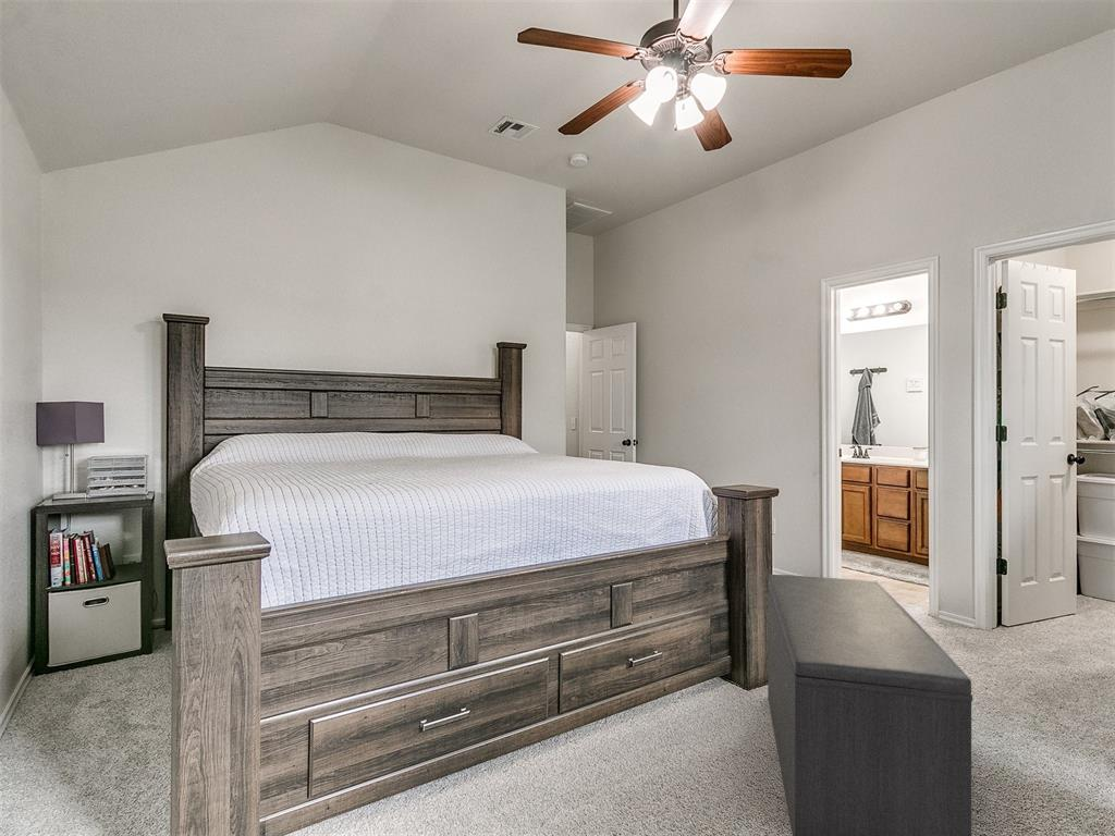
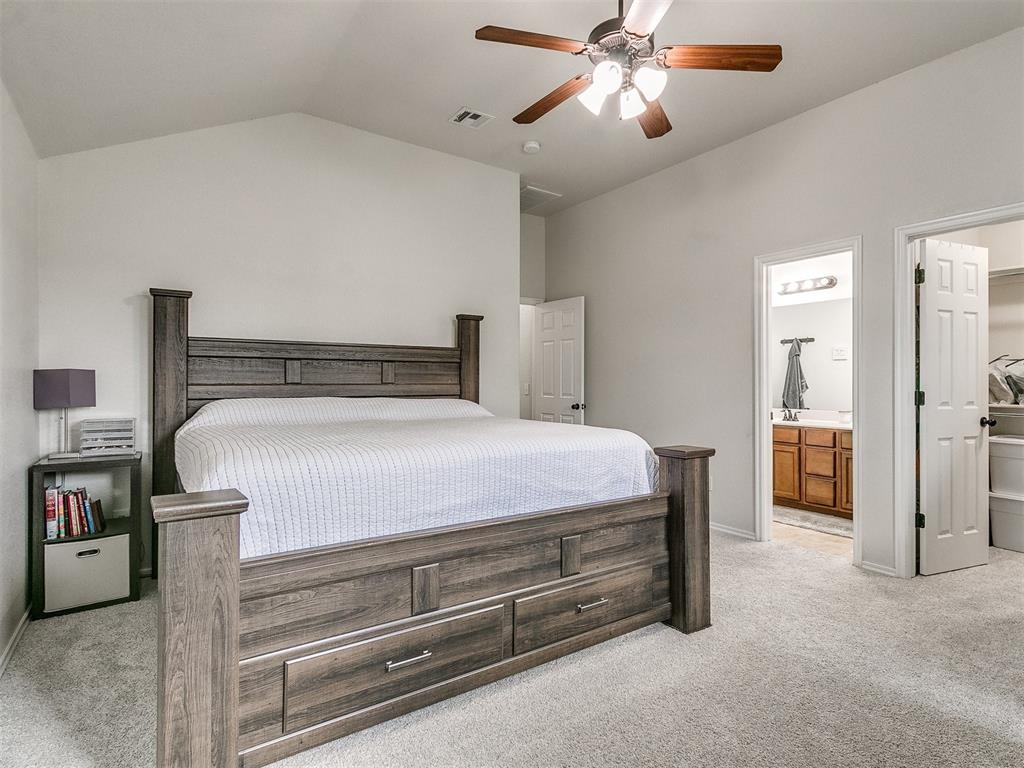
- bench [767,574,973,836]
